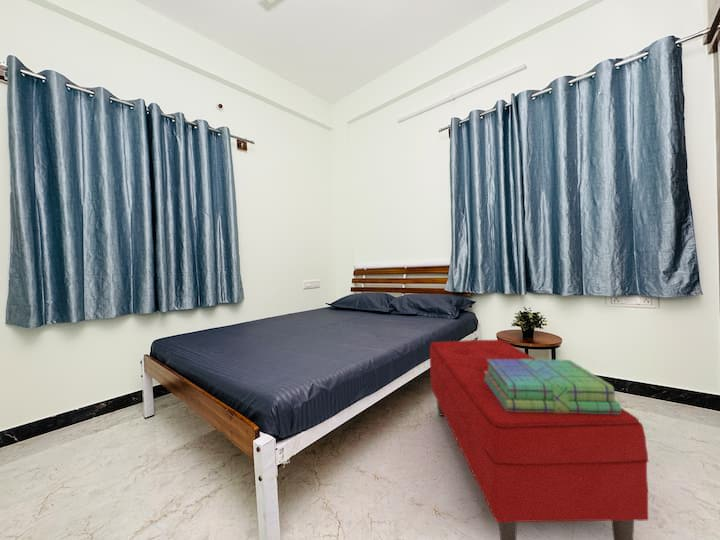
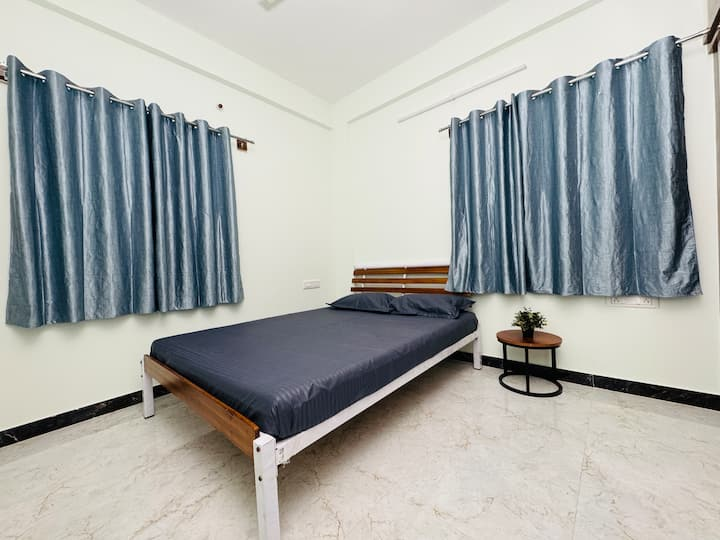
- bench [429,338,649,540]
- stack of books [484,359,622,414]
